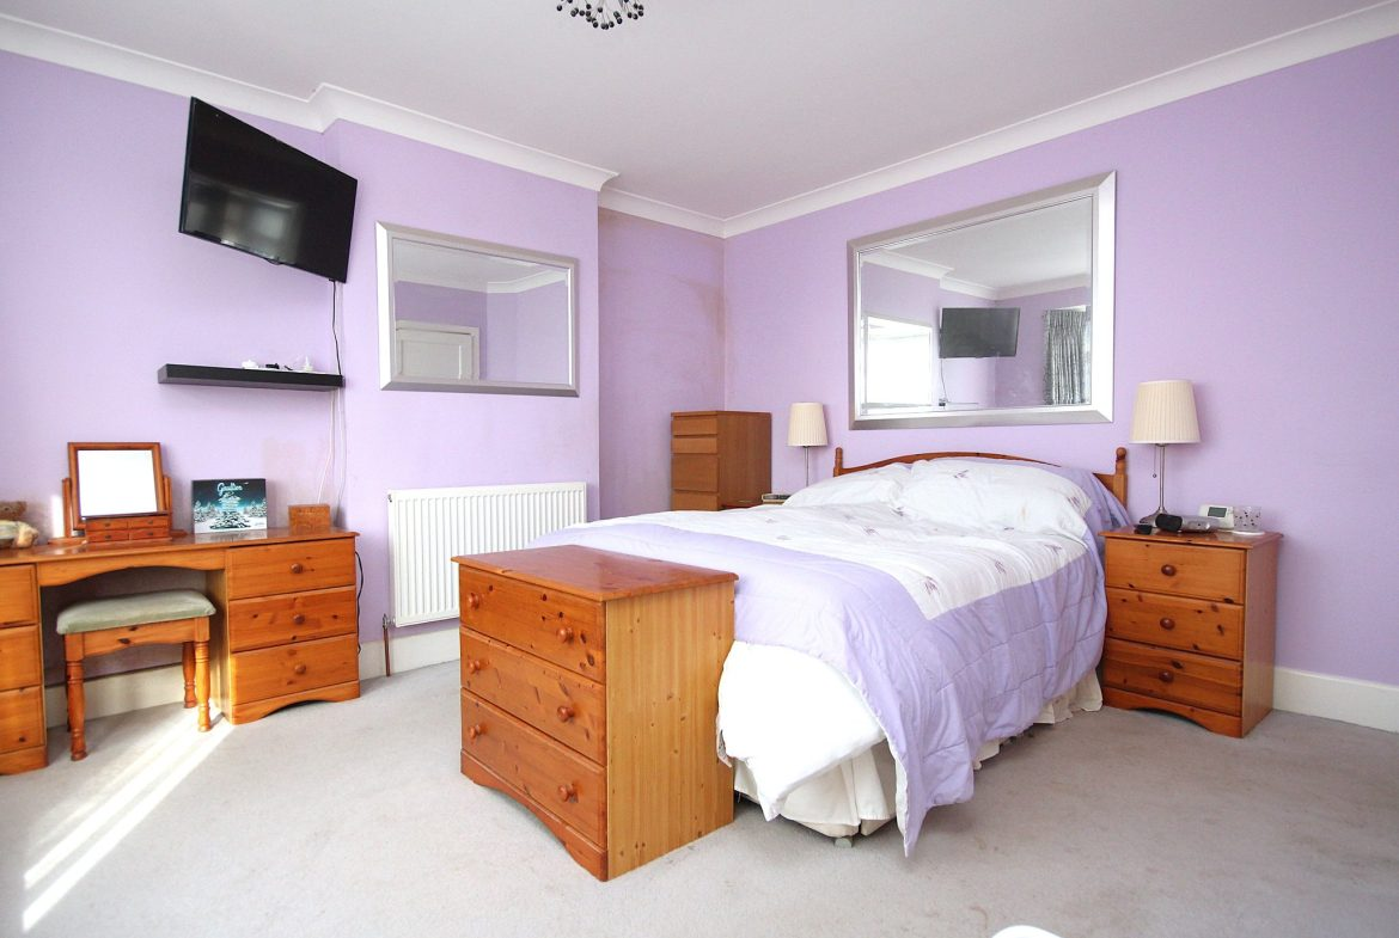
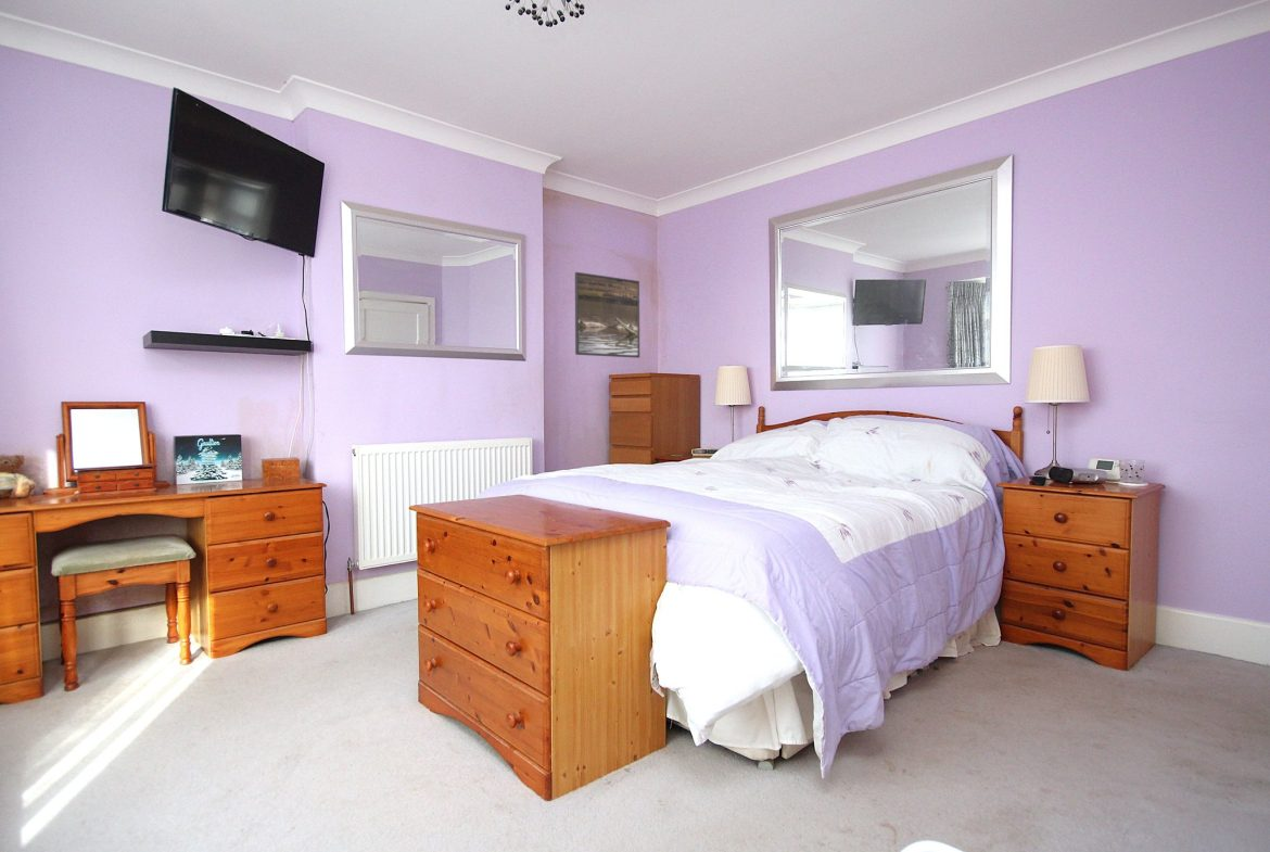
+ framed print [574,271,640,359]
